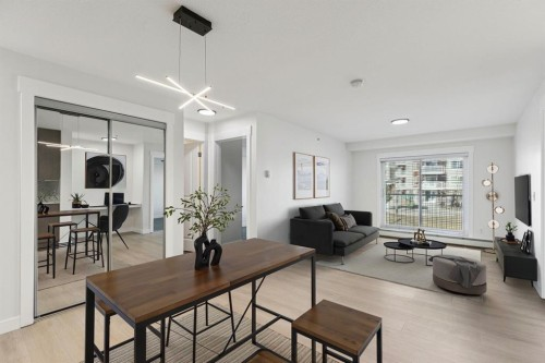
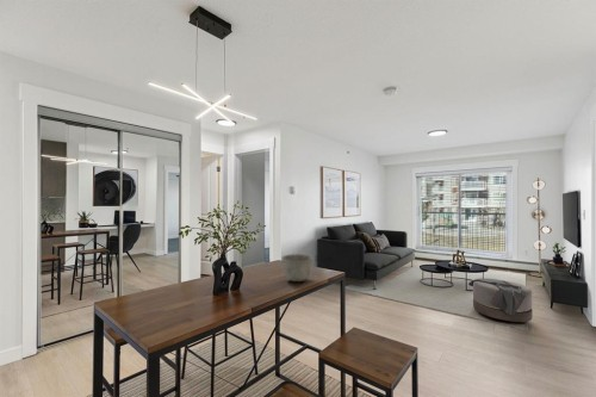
+ ceramic bowl [280,253,315,283]
